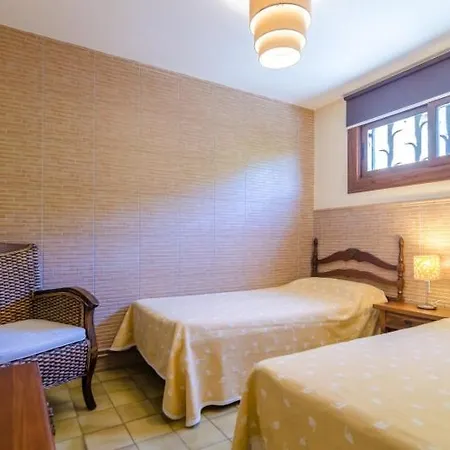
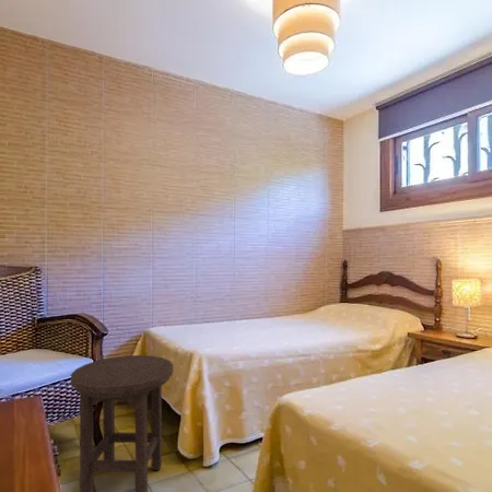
+ stool [70,354,174,492]
